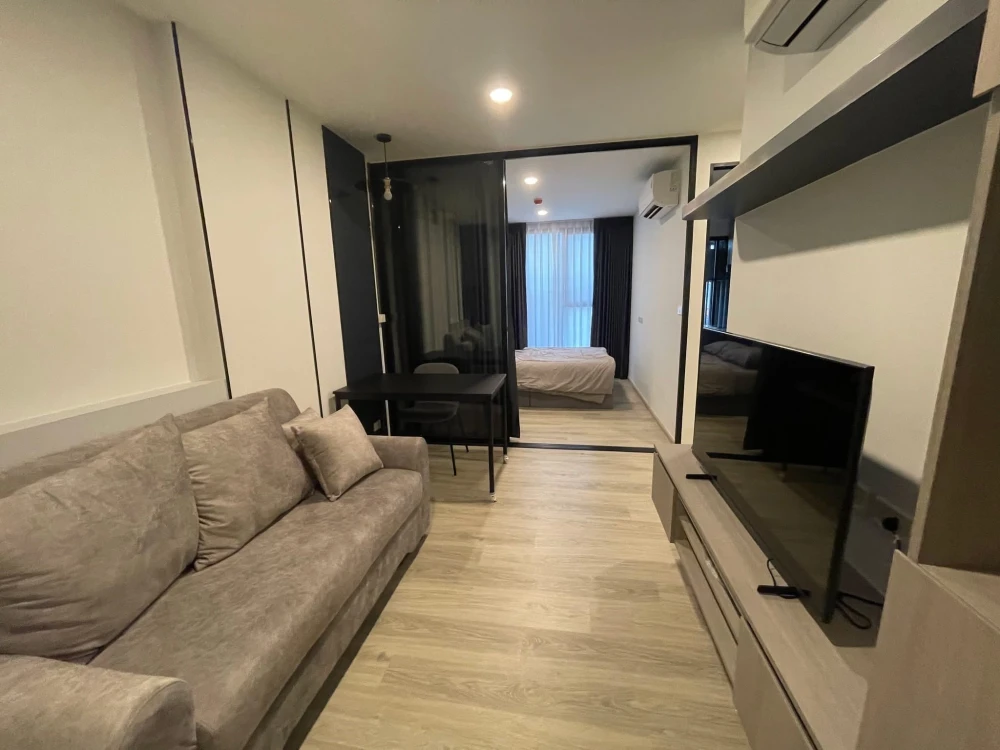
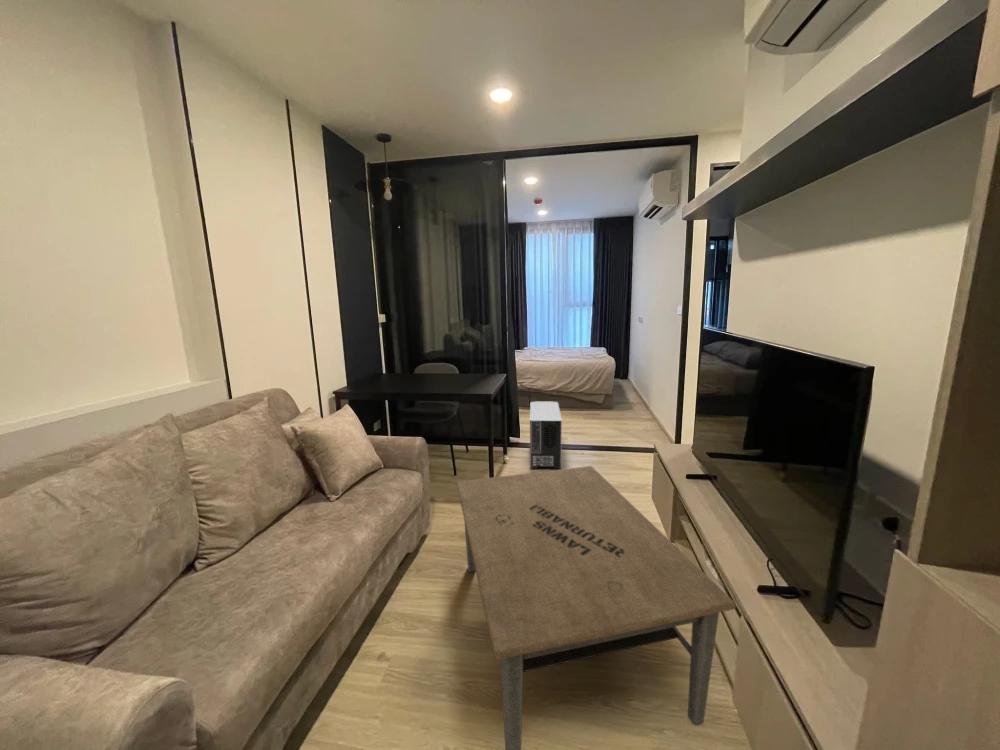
+ coffee table [455,465,737,750]
+ air purifier [529,401,563,470]
